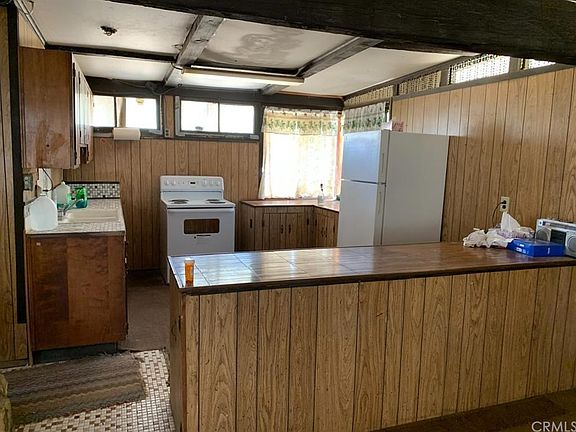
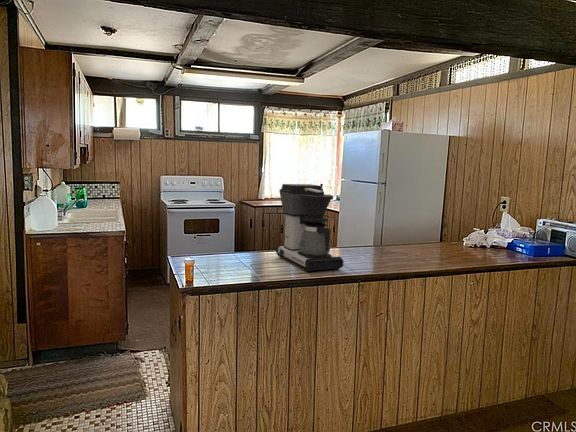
+ coffee maker [274,183,345,273]
